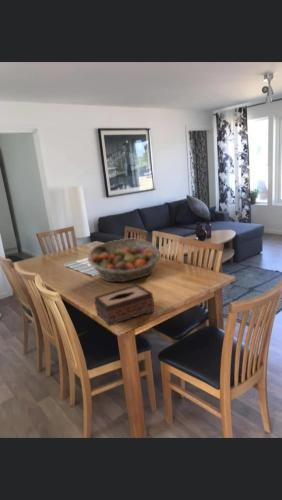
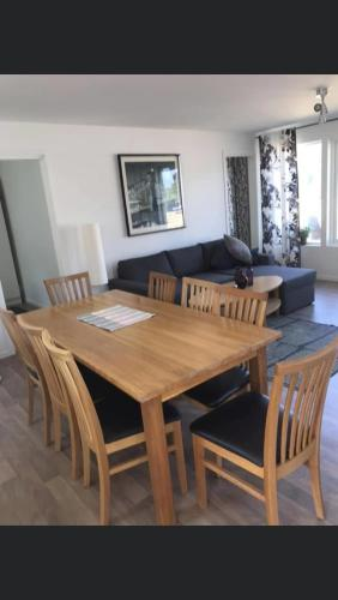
- tissue box [94,283,155,327]
- fruit basket [87,238,161,283]
